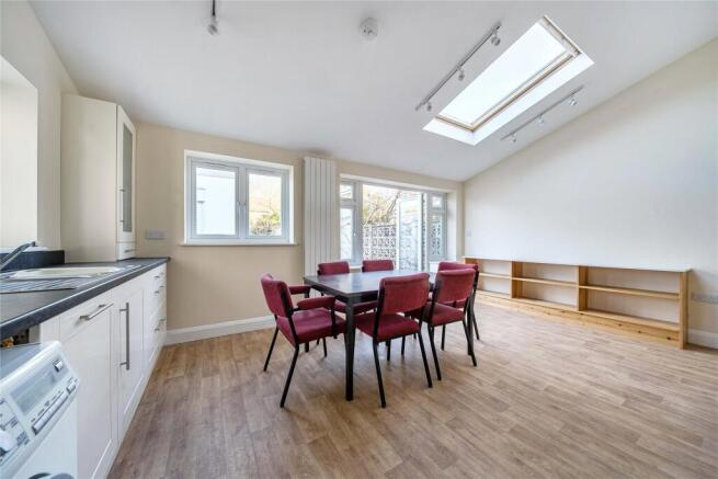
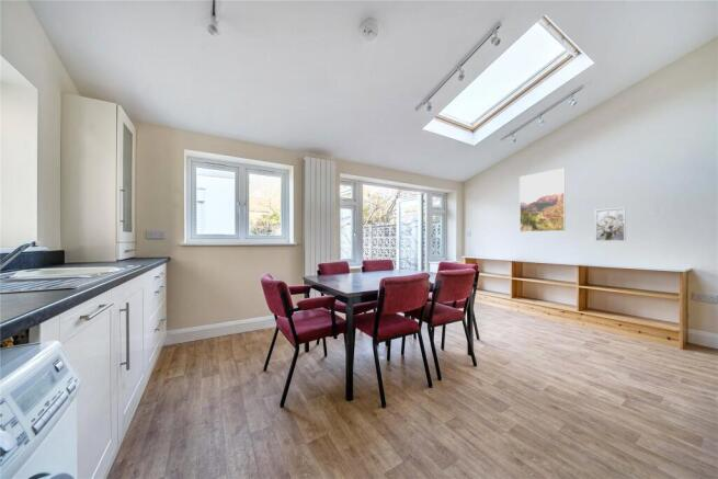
+ wall art [594,206,627,242]
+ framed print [518,167,567,233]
